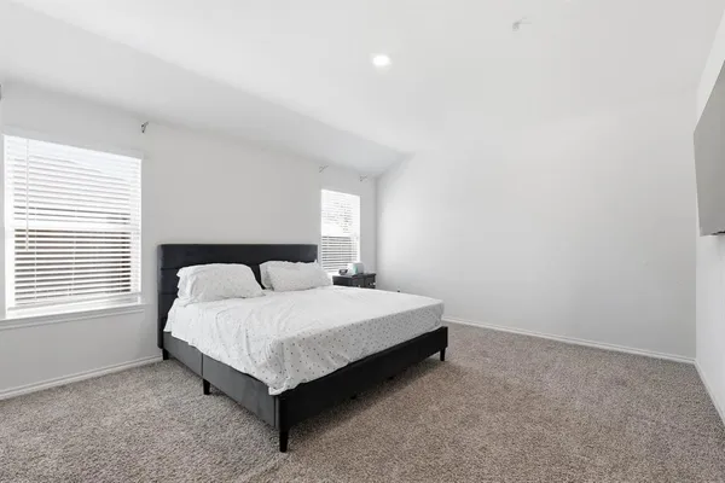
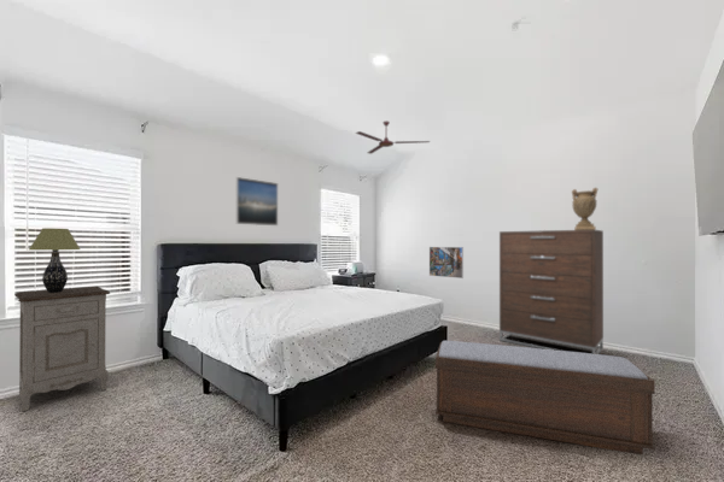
+ table lamp [28,227,81,293]
+ ceiling fan [354,120,431,155]
+ dresser [498,229,605,354]
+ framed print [428,246,465,280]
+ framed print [235,176,279,227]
+ bench [434,340,656,455]
+ nightstand [13,286,111,412]
+ decorative urn [571,187,599,230]
